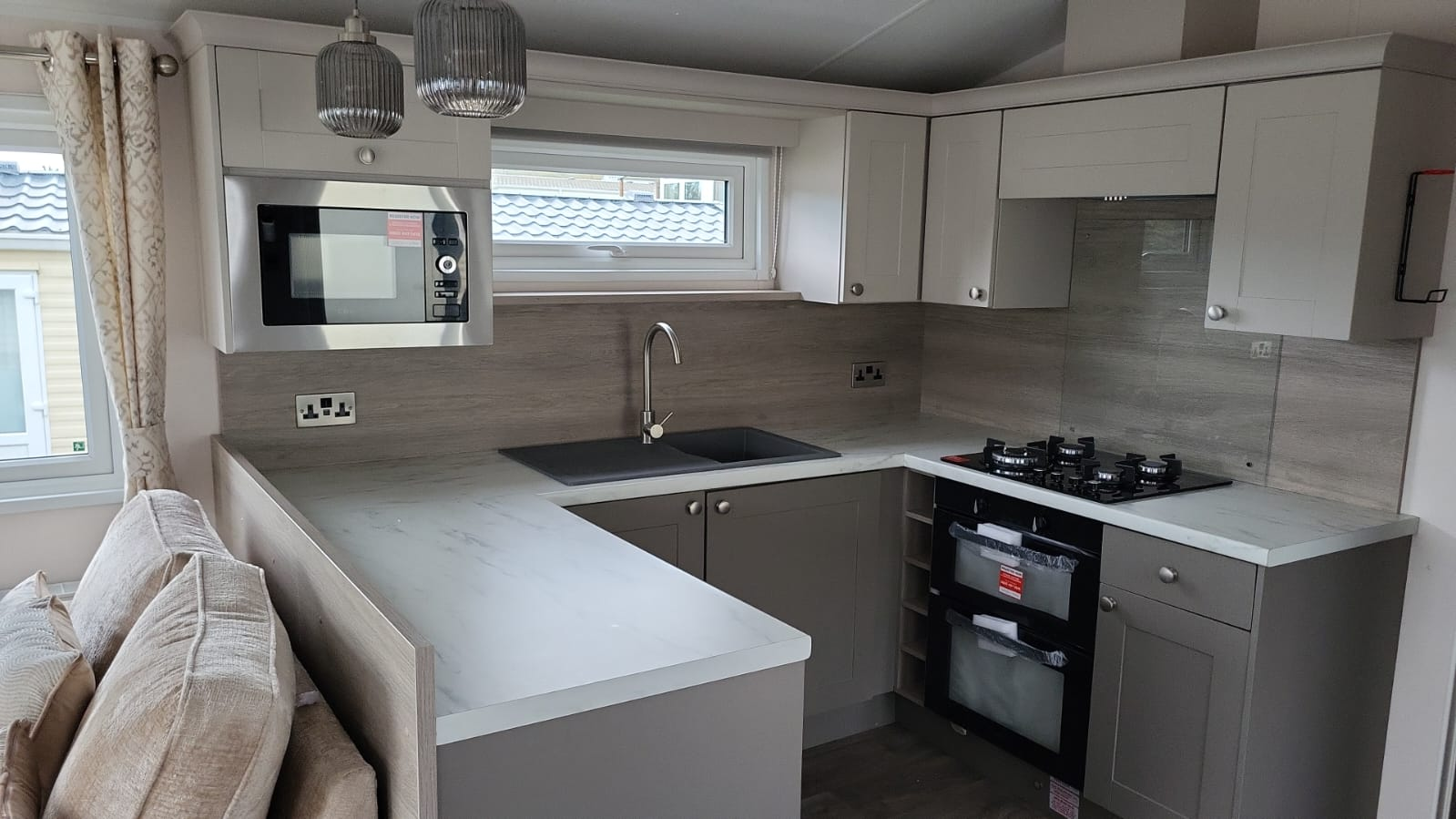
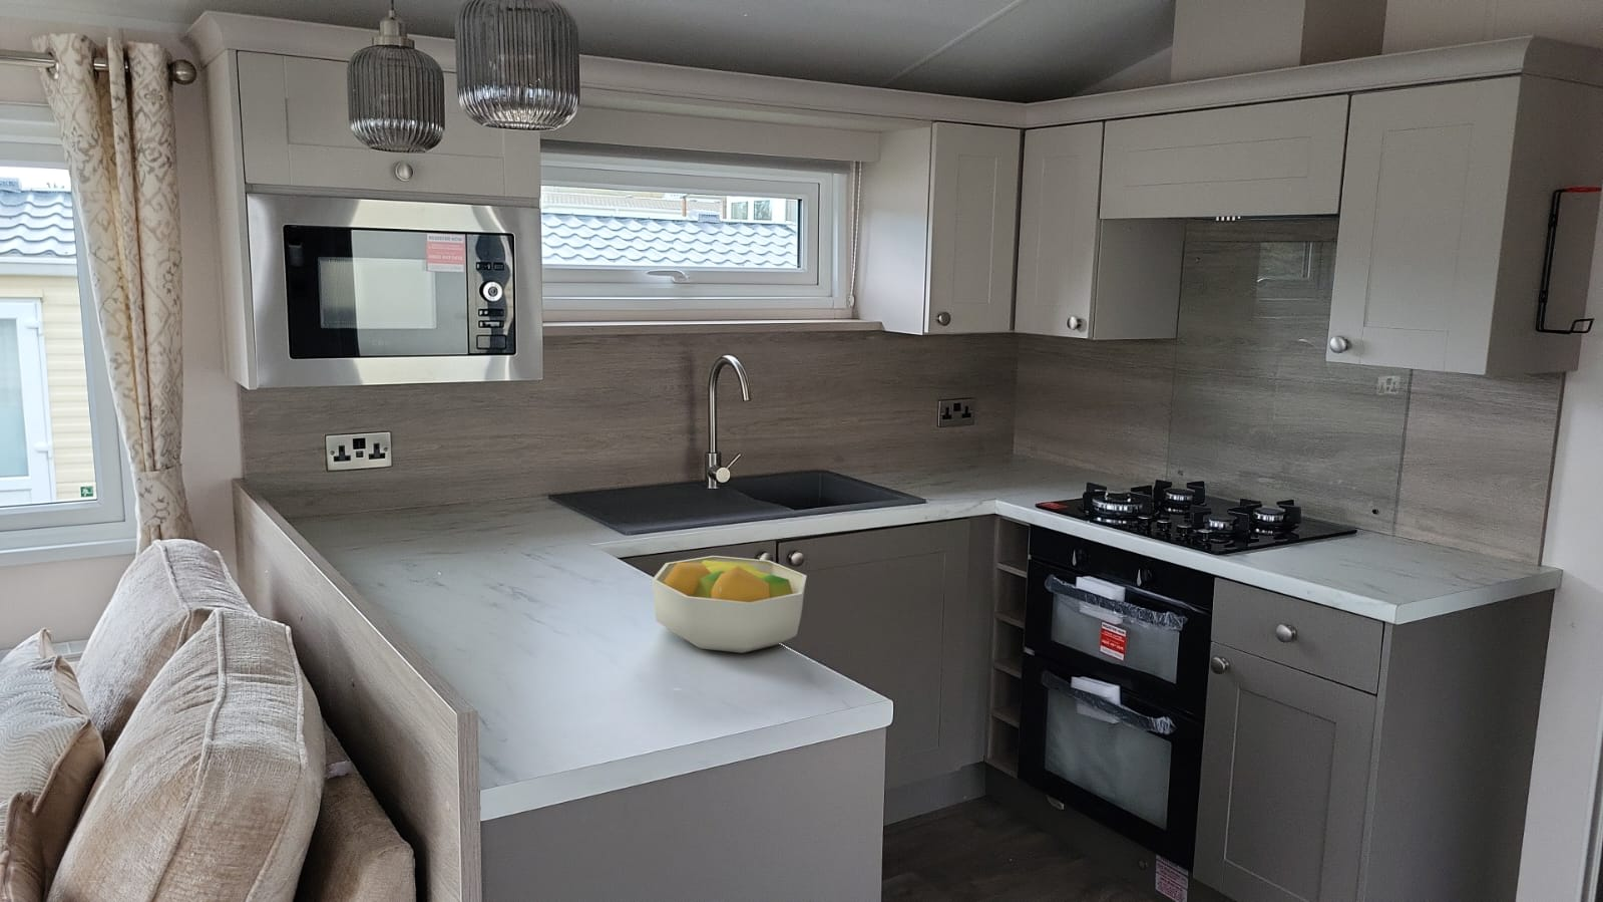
+ fruit bowl [651,555,808,654]
